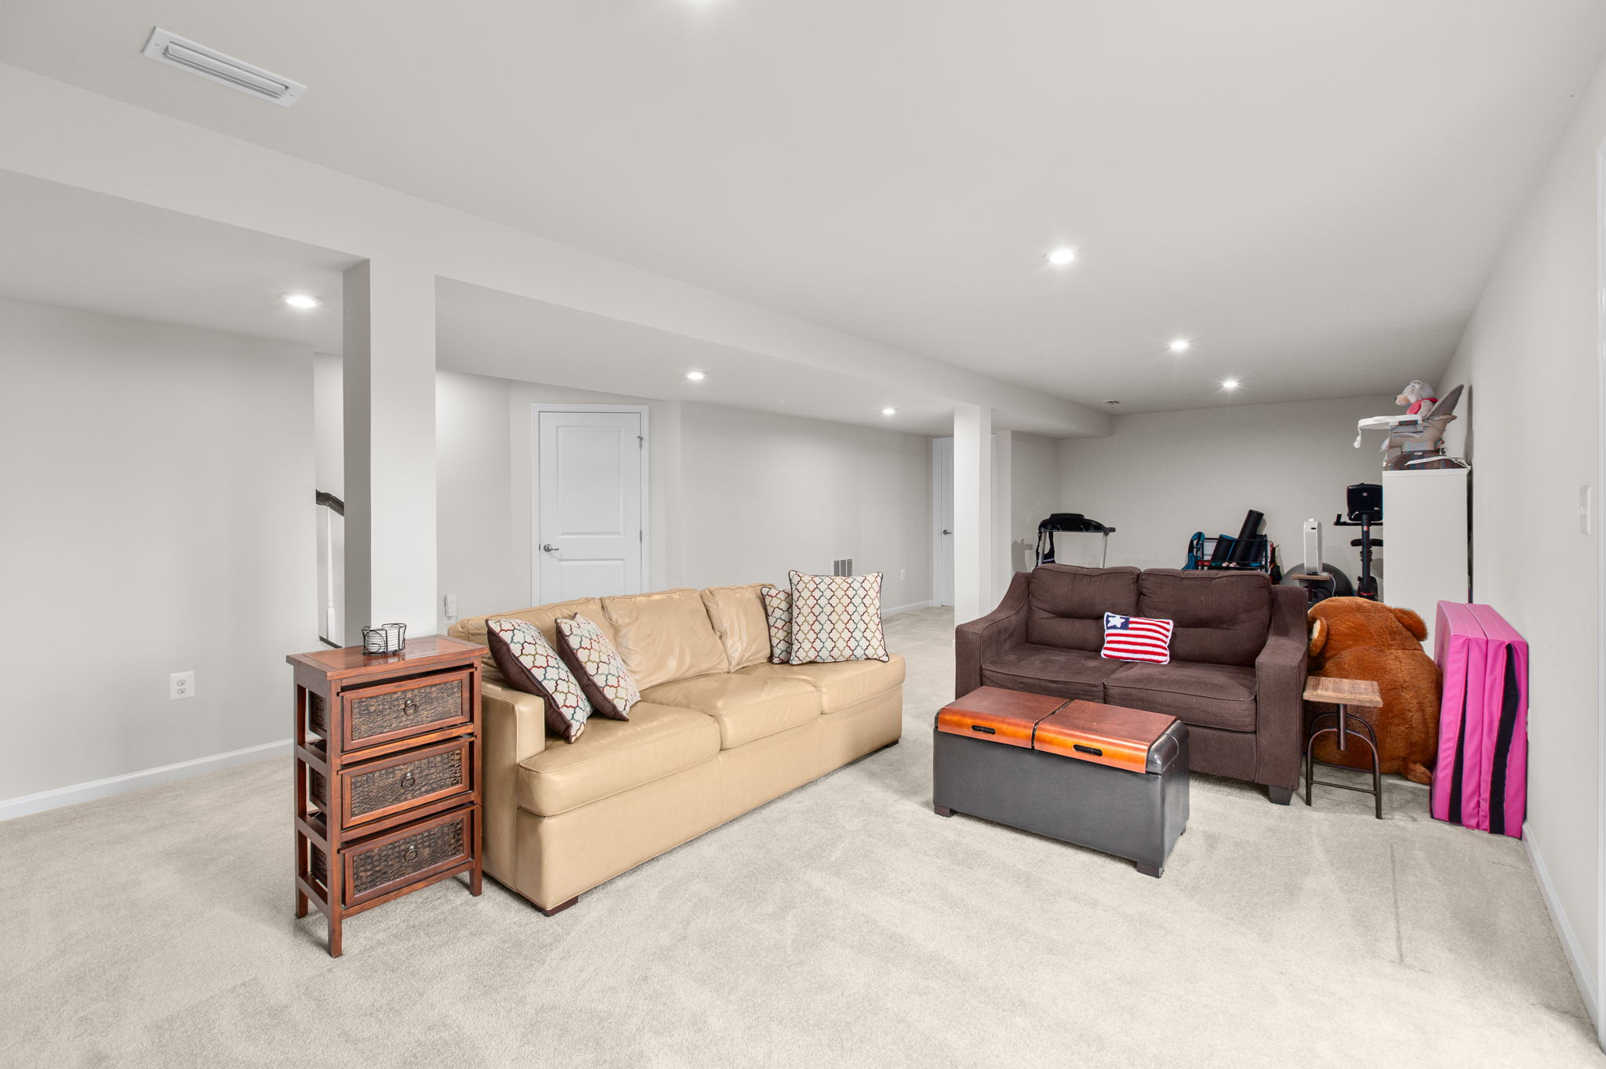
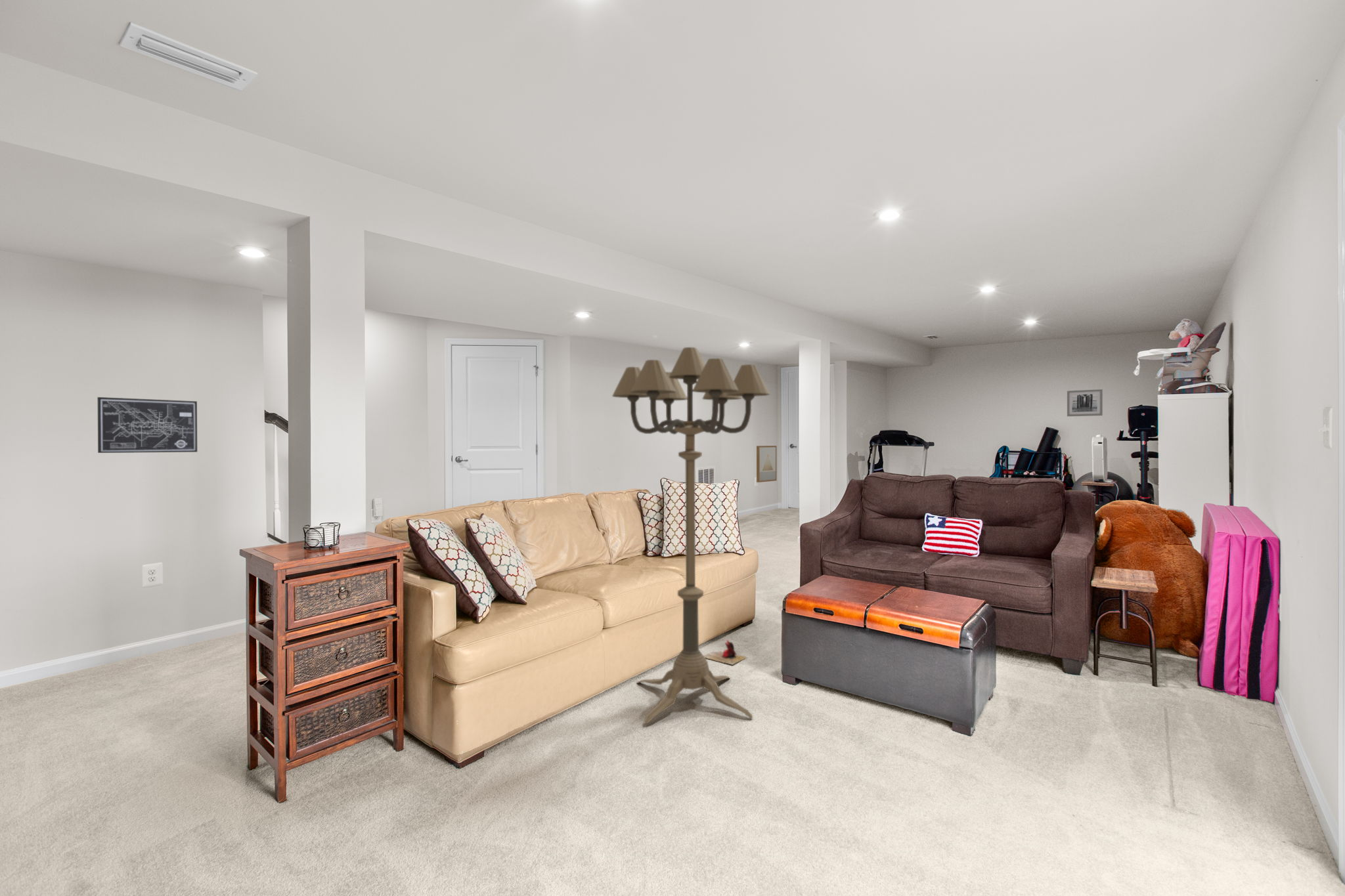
+ wall art [1067,389,1103,417]
+ wall art [97,396,198,454]
+ slippers [703,639,747,666]
+ wall art [756,445,778,483]
+ floor lamp [611,347,771,725]
